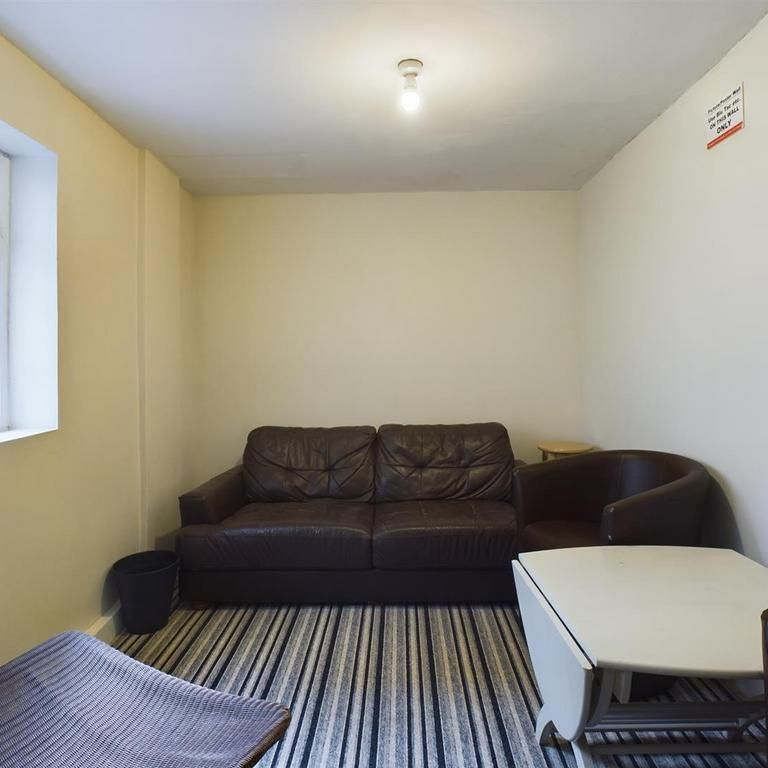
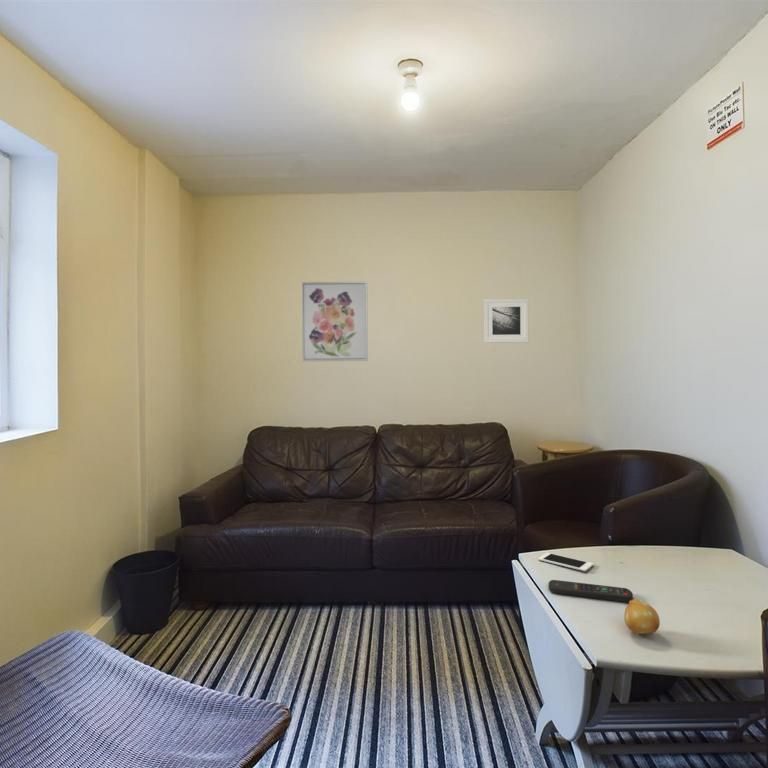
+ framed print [483,298,530,344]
+ fruit [623,598,661,635]
+ wall art [301,281,369,362]
+ cell phone [537,552,594,572]
+ remote control [548,579,634,603]
